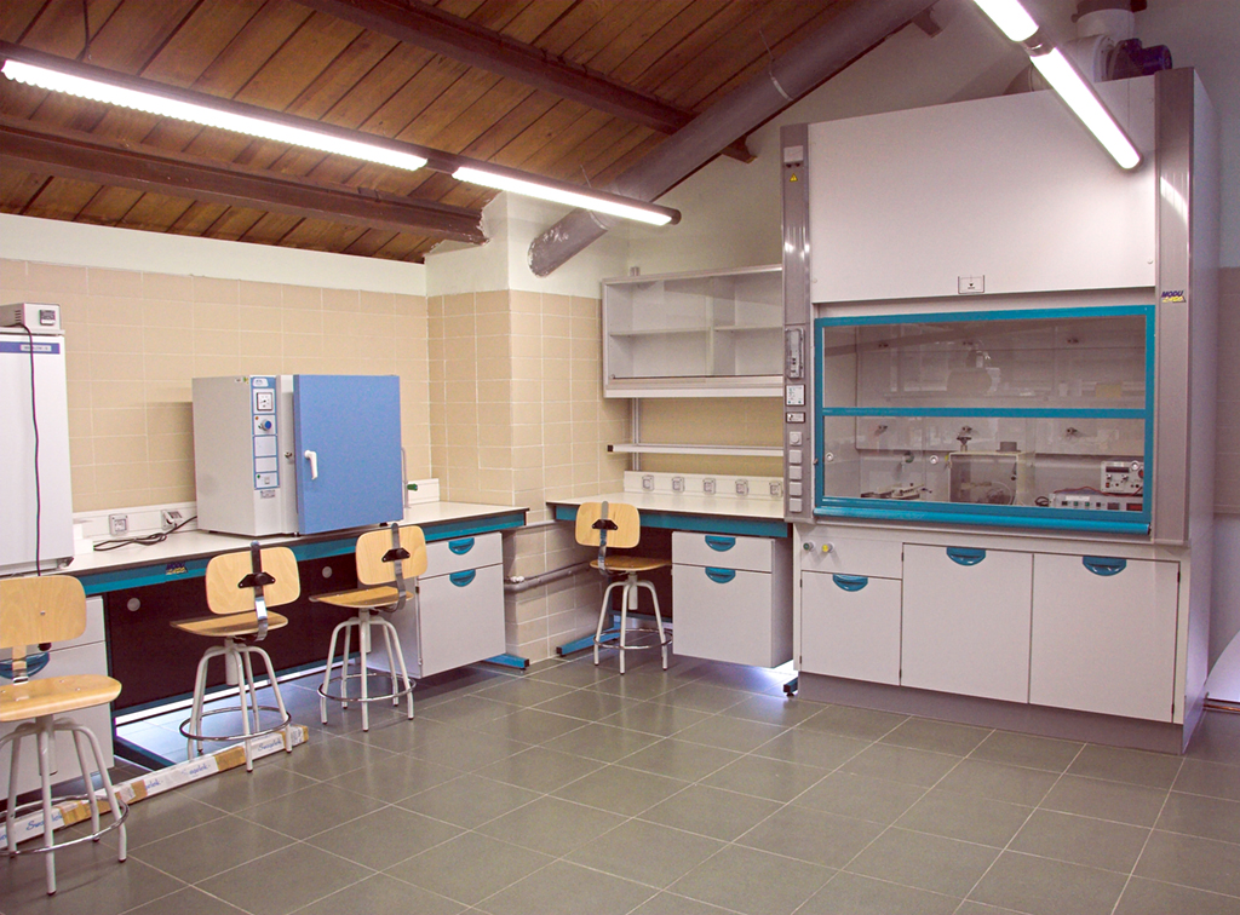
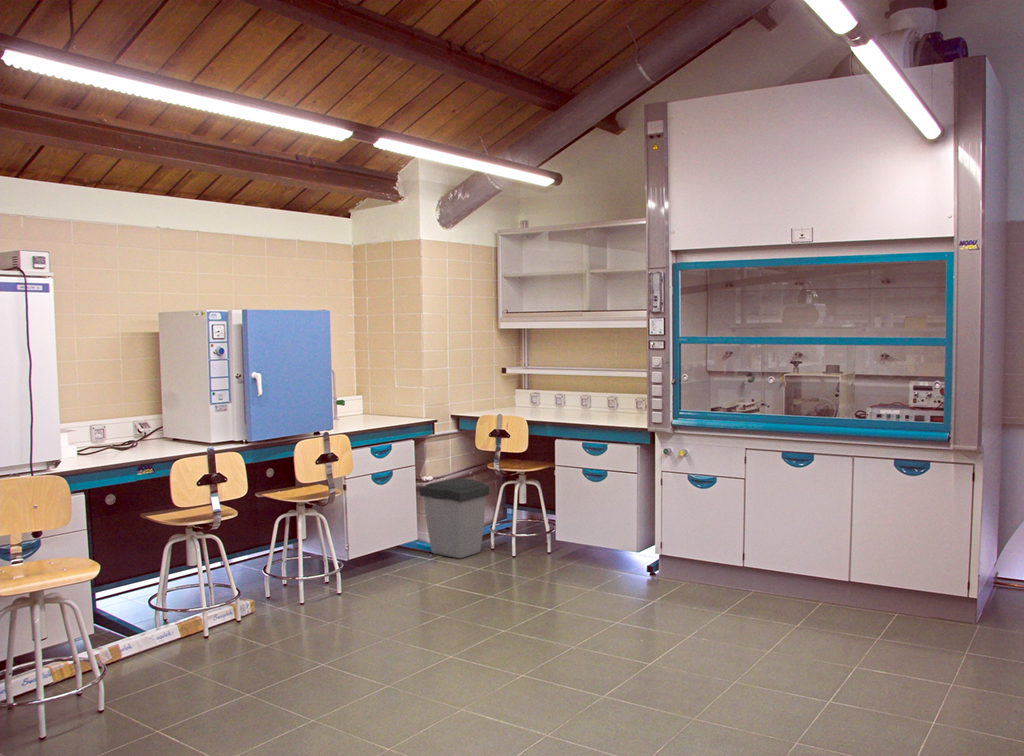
+ trash can [418,477,491,559]
